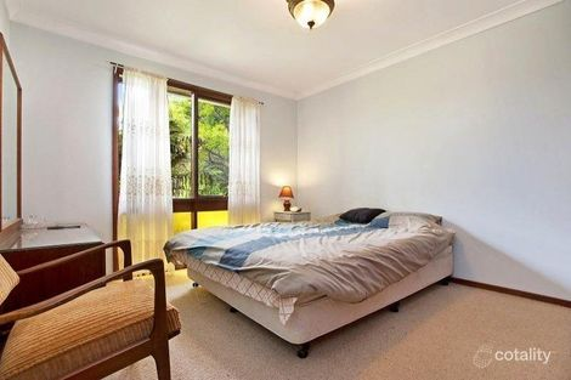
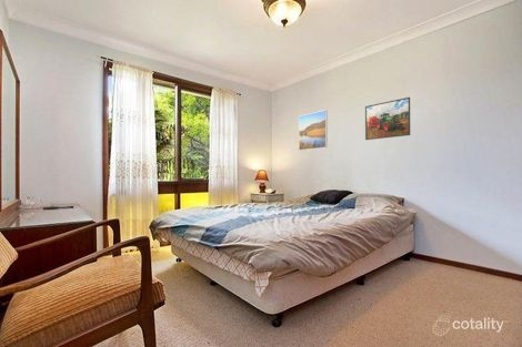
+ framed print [298,109,329,151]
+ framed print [364,96,411,141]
